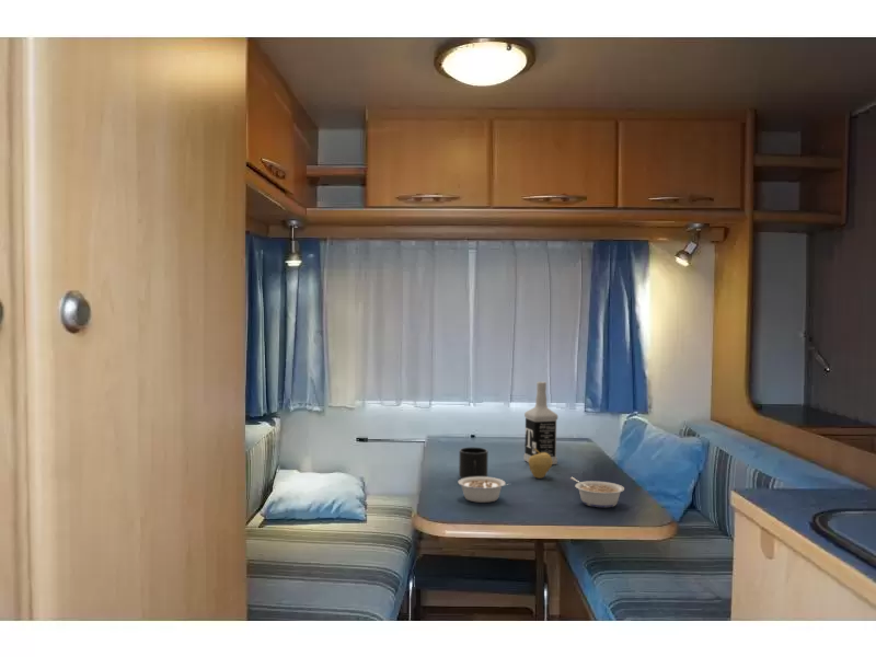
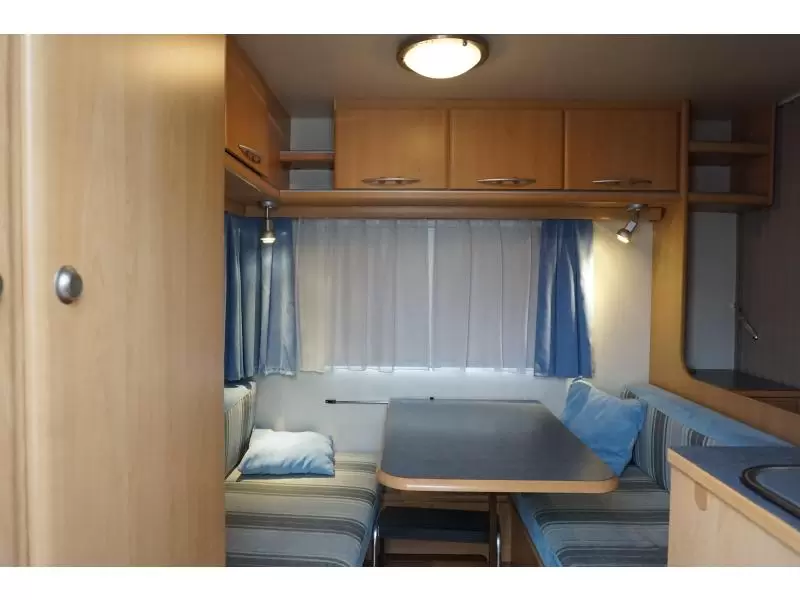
- legume [569,476,625,508]
- vodka [523,381,558,465]
- legume [457,476,508,504]
- fruit [528,449,553,480]
- mug [458,447,488,480]
